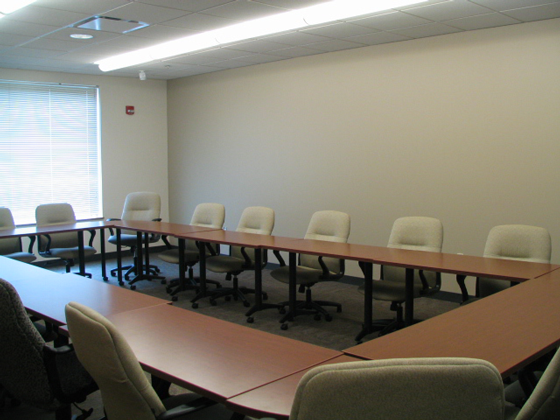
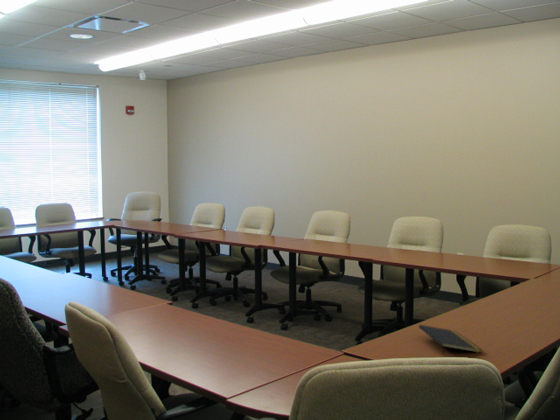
+ notepad [418,324,483,356]
